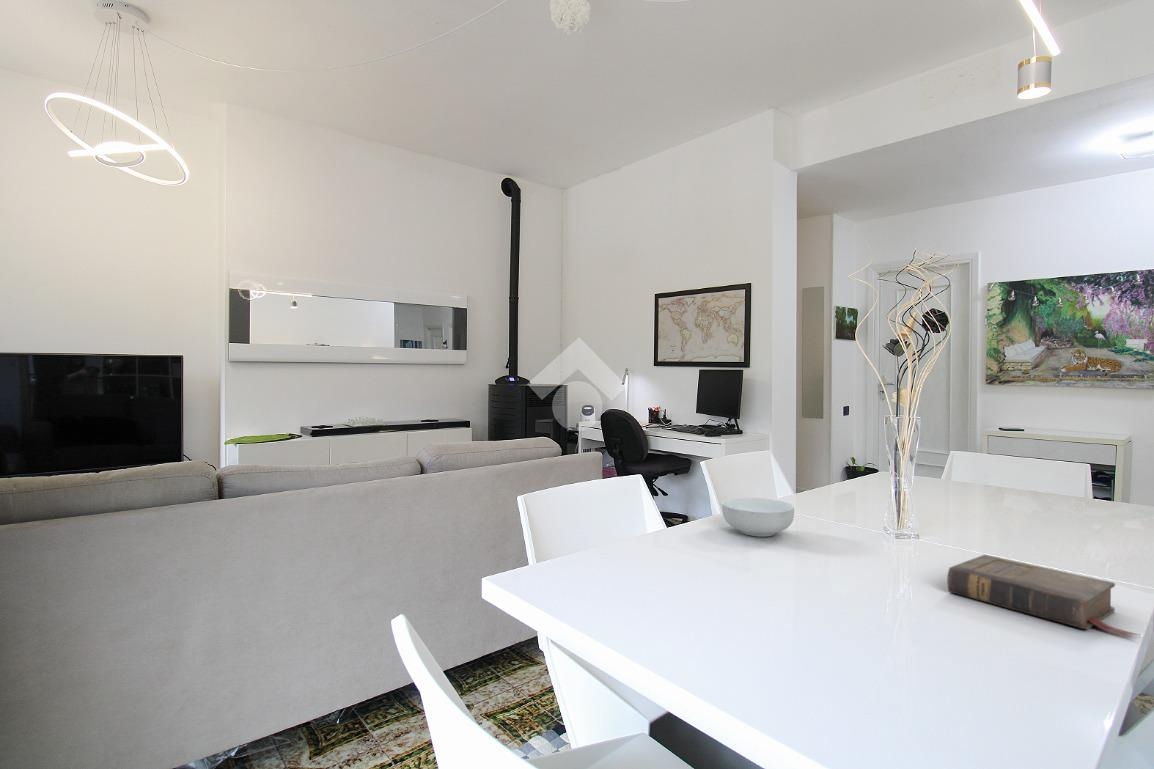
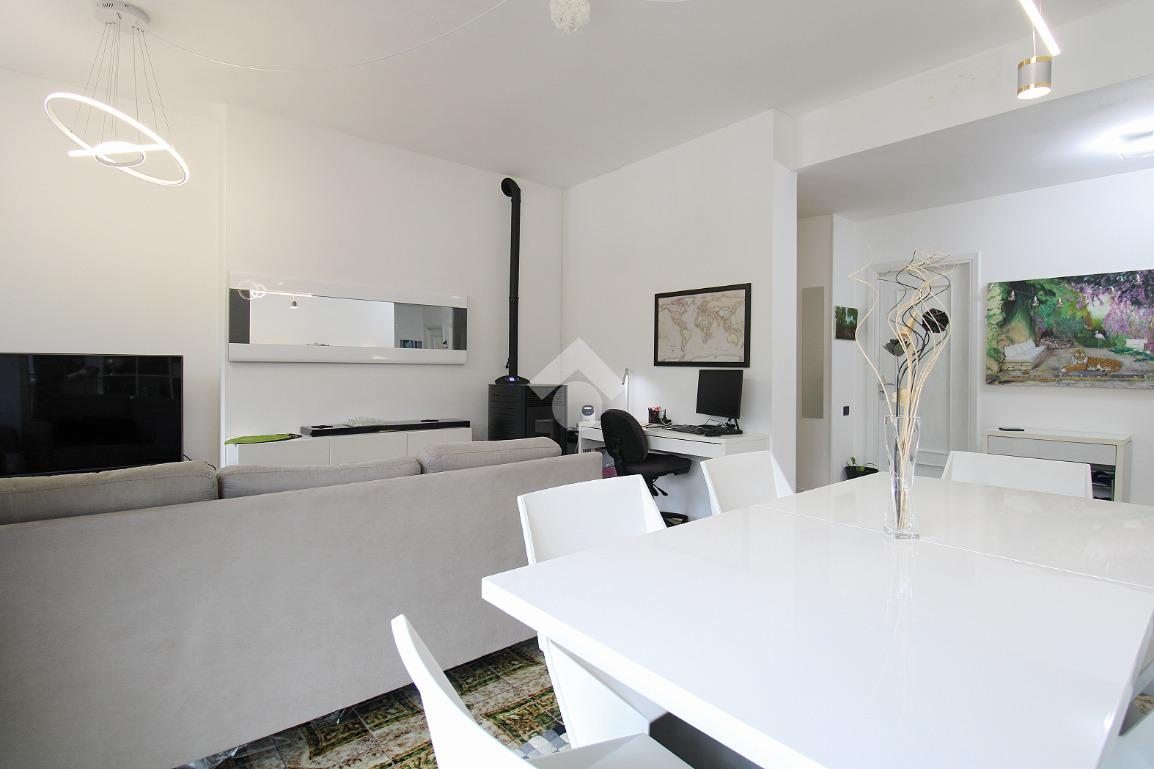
- cereal bowl [721,497,795,538]
- book [946,554,1140,641]
